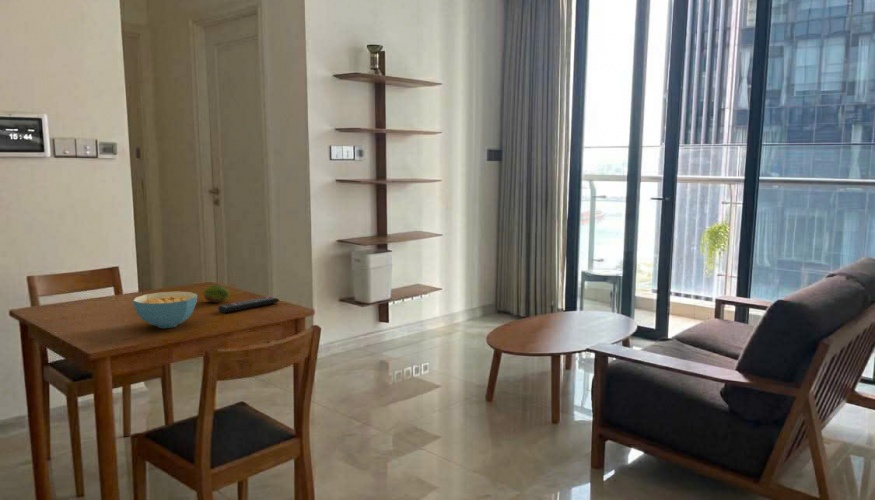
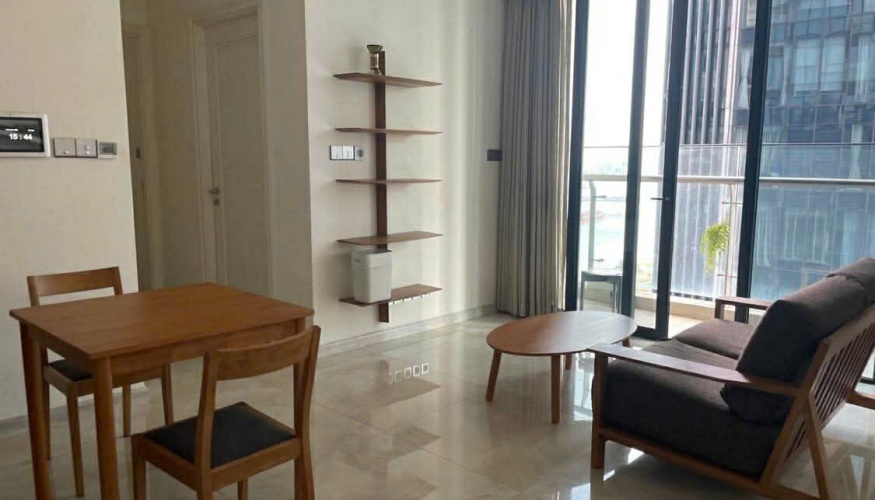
- cereal bowl [132,291,198,329]
- remote control [217,296,280,314]
- fruit [202,284,230,303]
